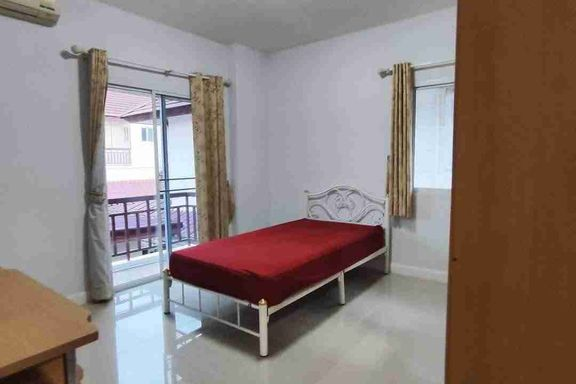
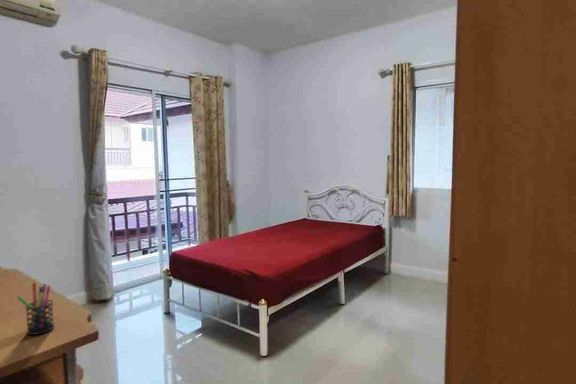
+ pen holder [16,282,55,336]
